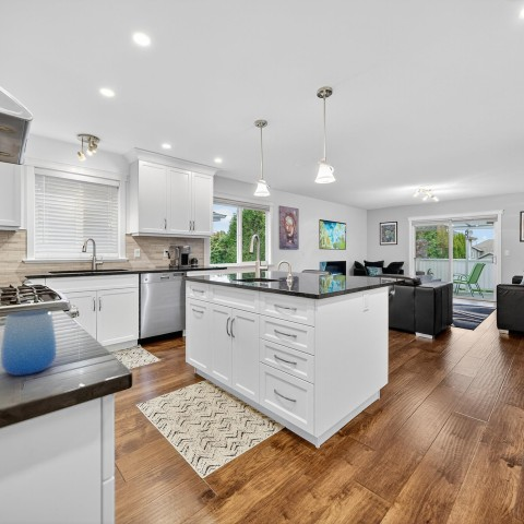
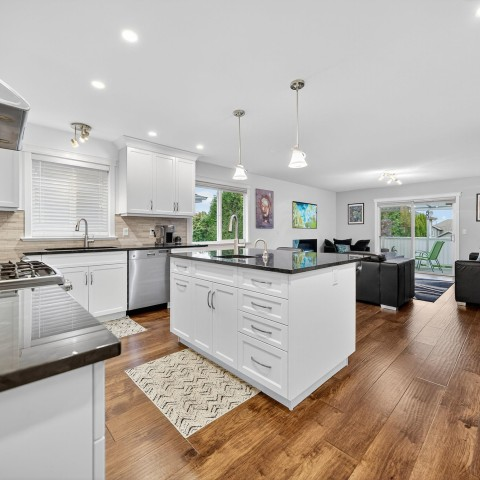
- cup [0,309,57,377]
